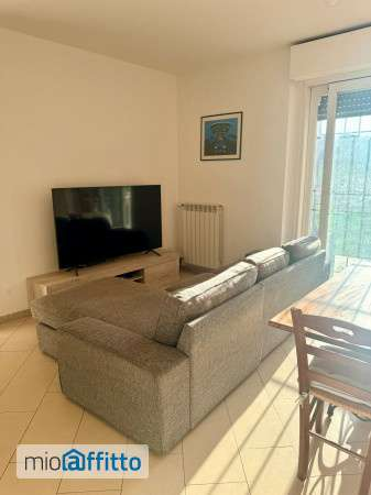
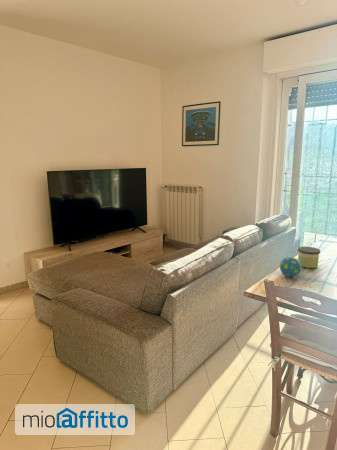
+ decorative egg [279,256,302,278]
+ candle [297,246,321,269]
